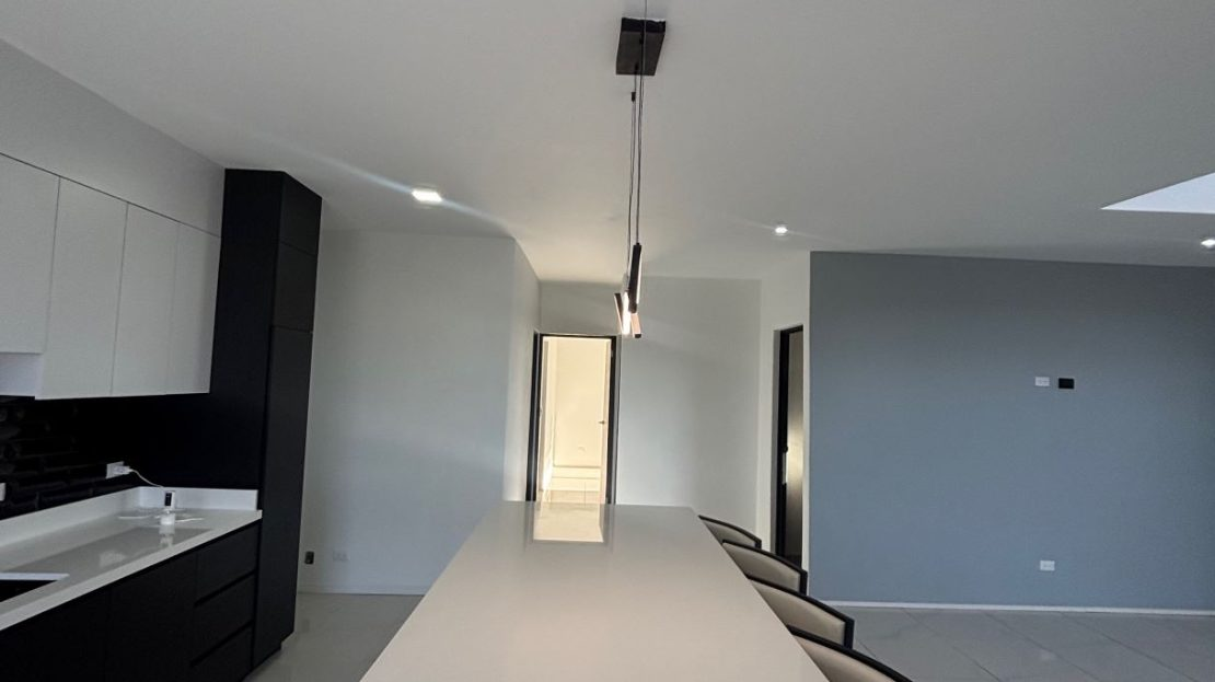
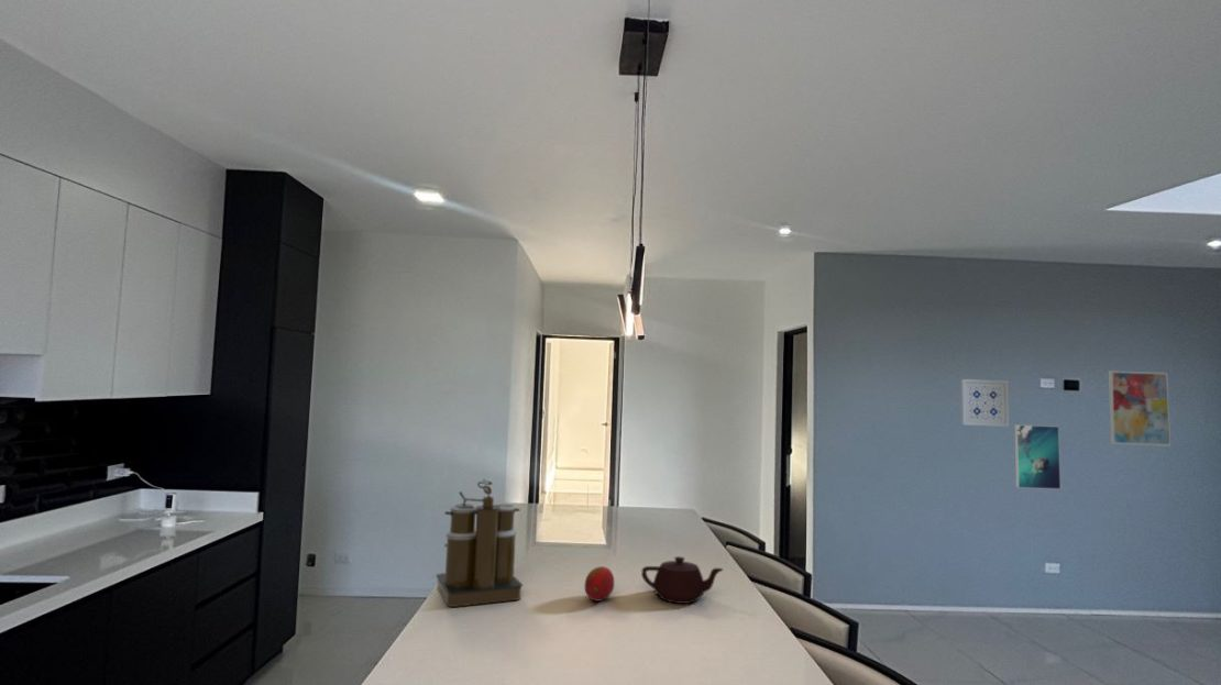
+ teapot [640,555,724,605]
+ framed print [1013,423,1062,490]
+ fruit [583,565,615,603]
+ wall art [960,378,1010,428]
+ wall art [1108,369,1172,448]
+ coffee maker [436,478,524,608]
